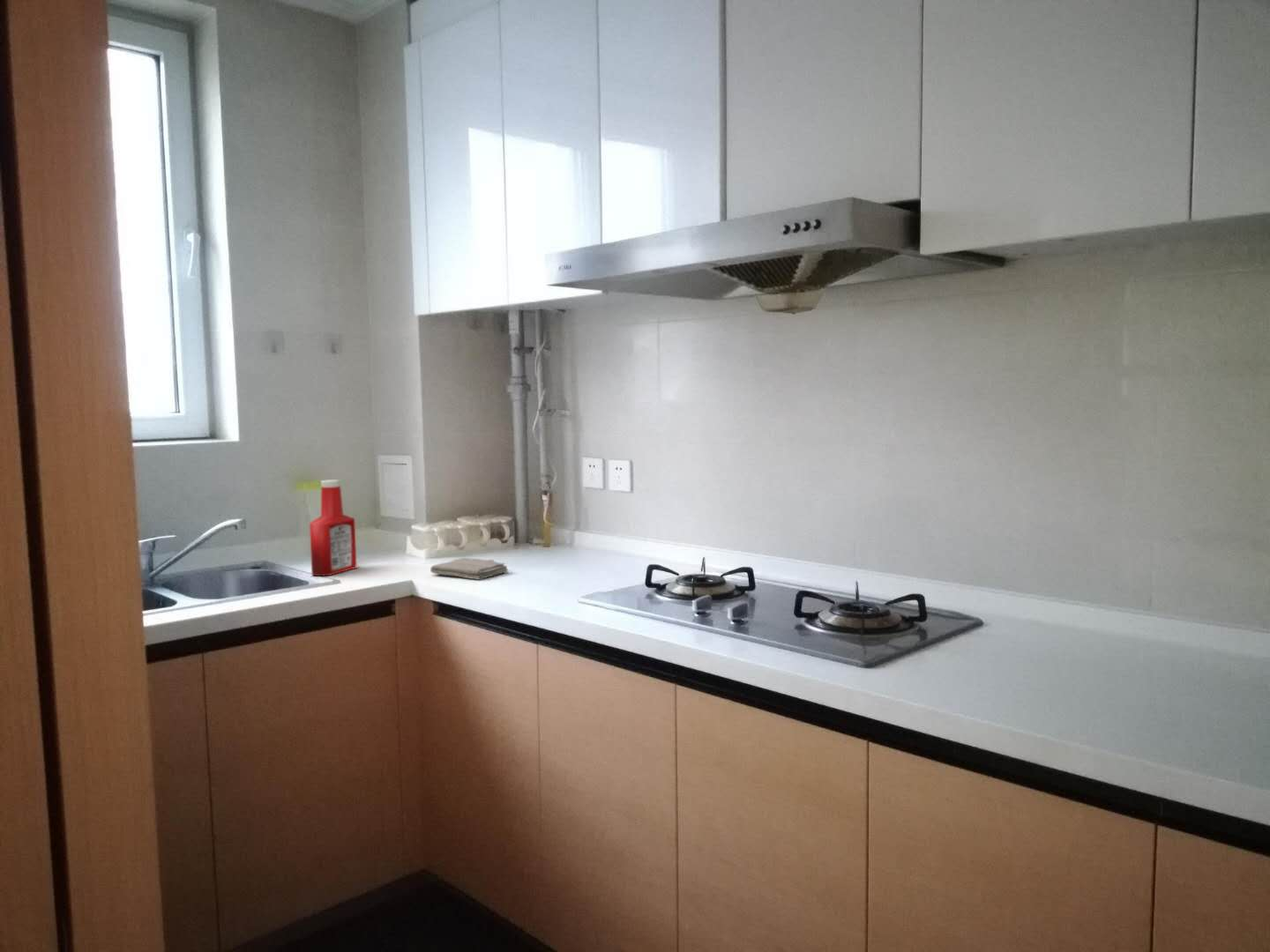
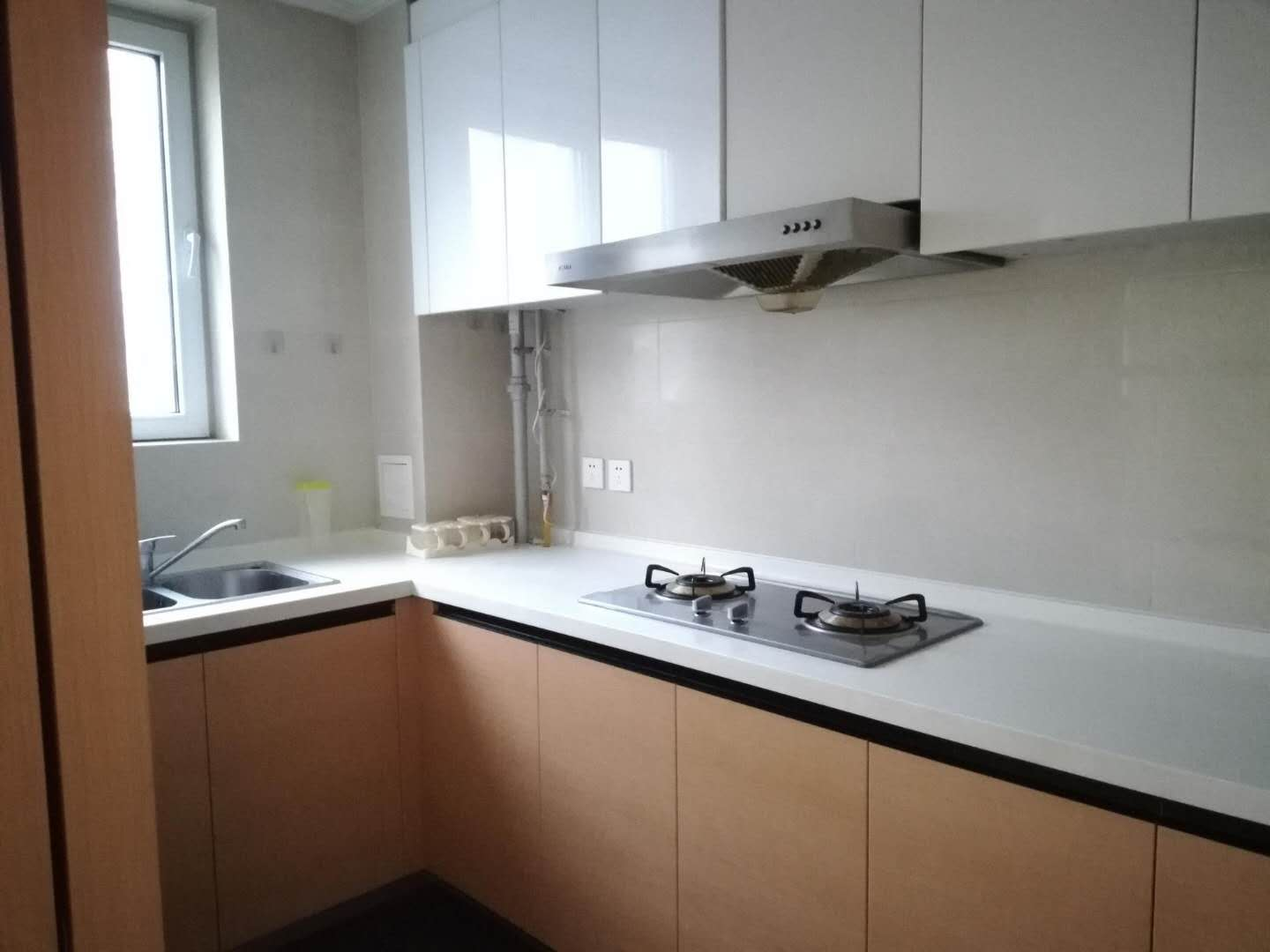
- soap bottle [309,479,357,576]
- washcloth [430,557,509,581]
